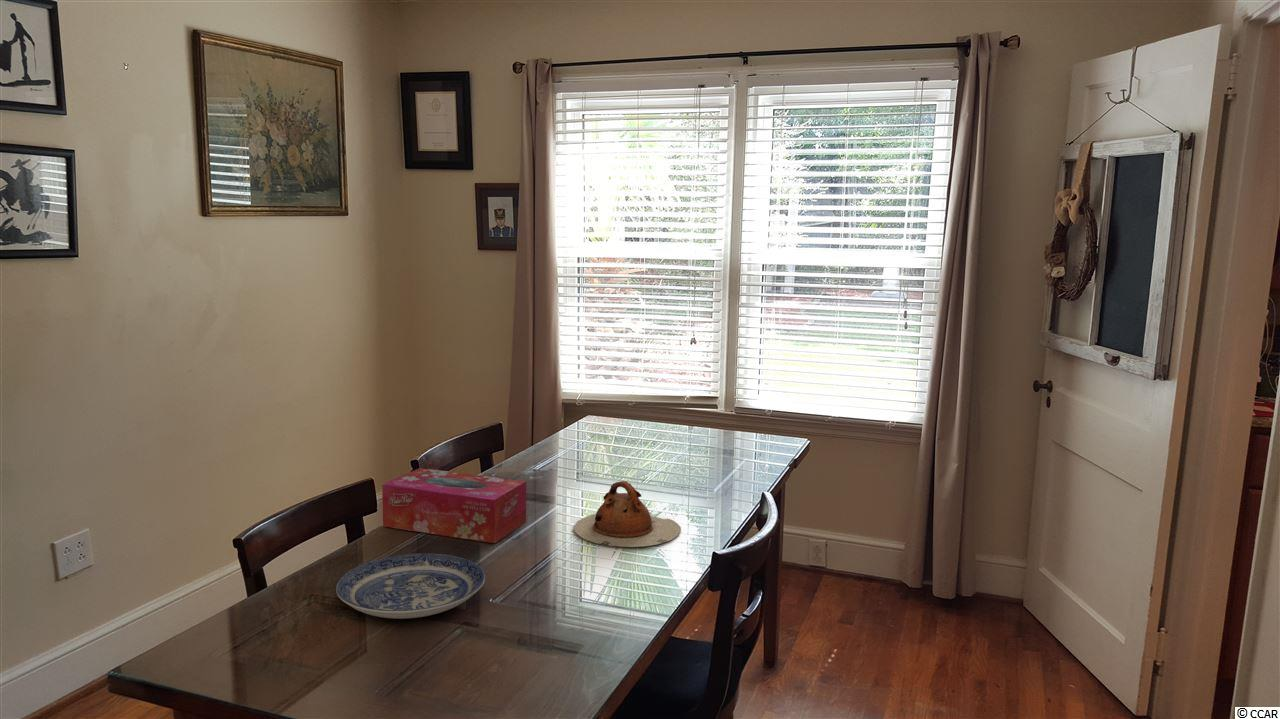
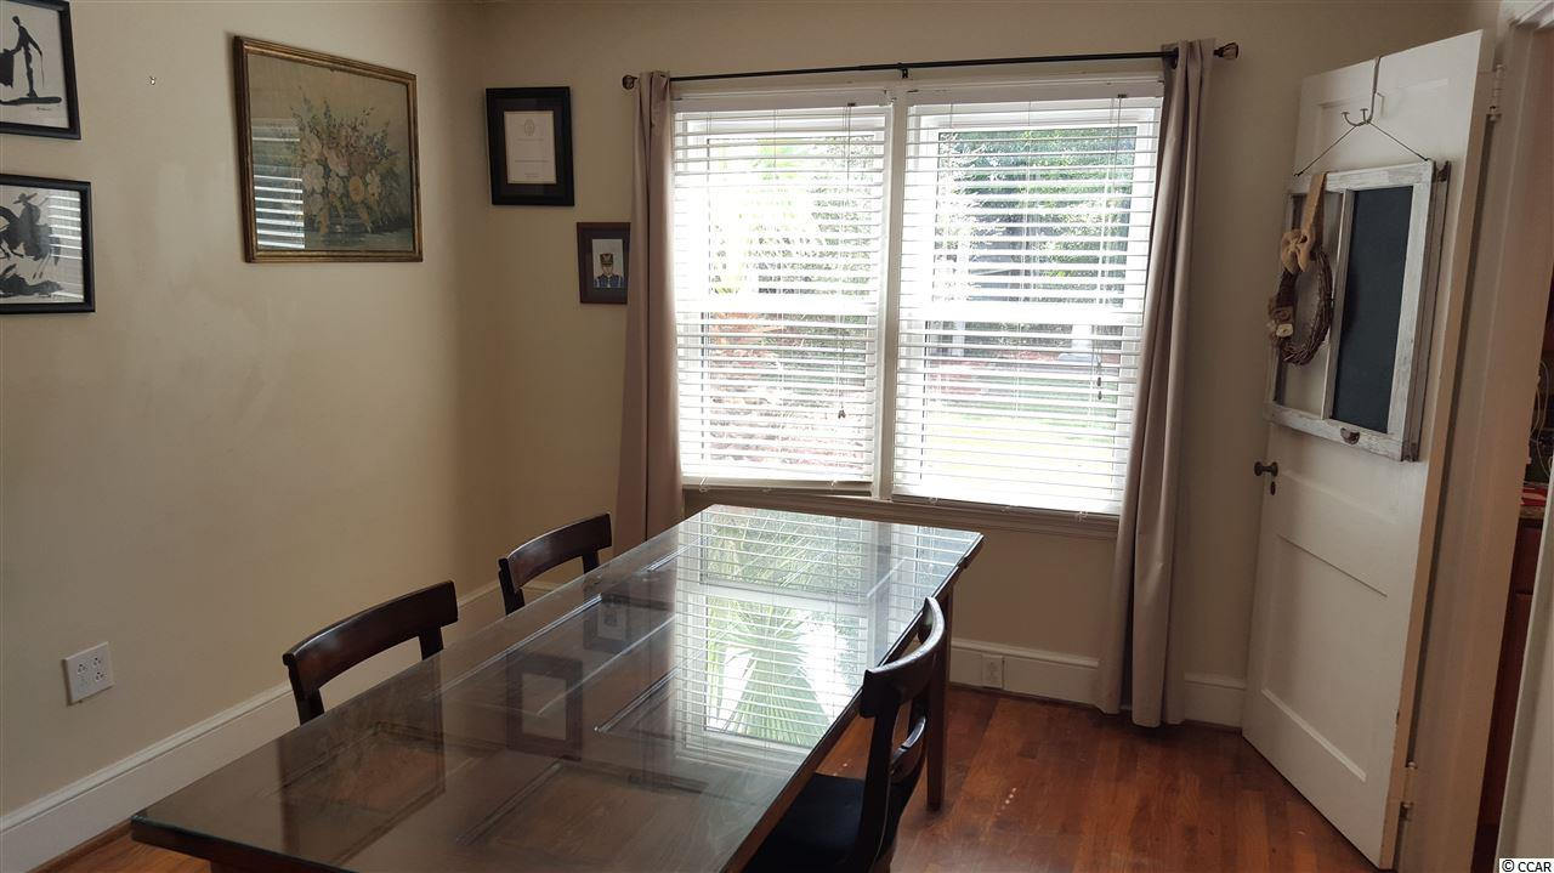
- tissue box [381,467,527,544]
- teapot [573,480,682,548]
- plate [335,553,486,620]
